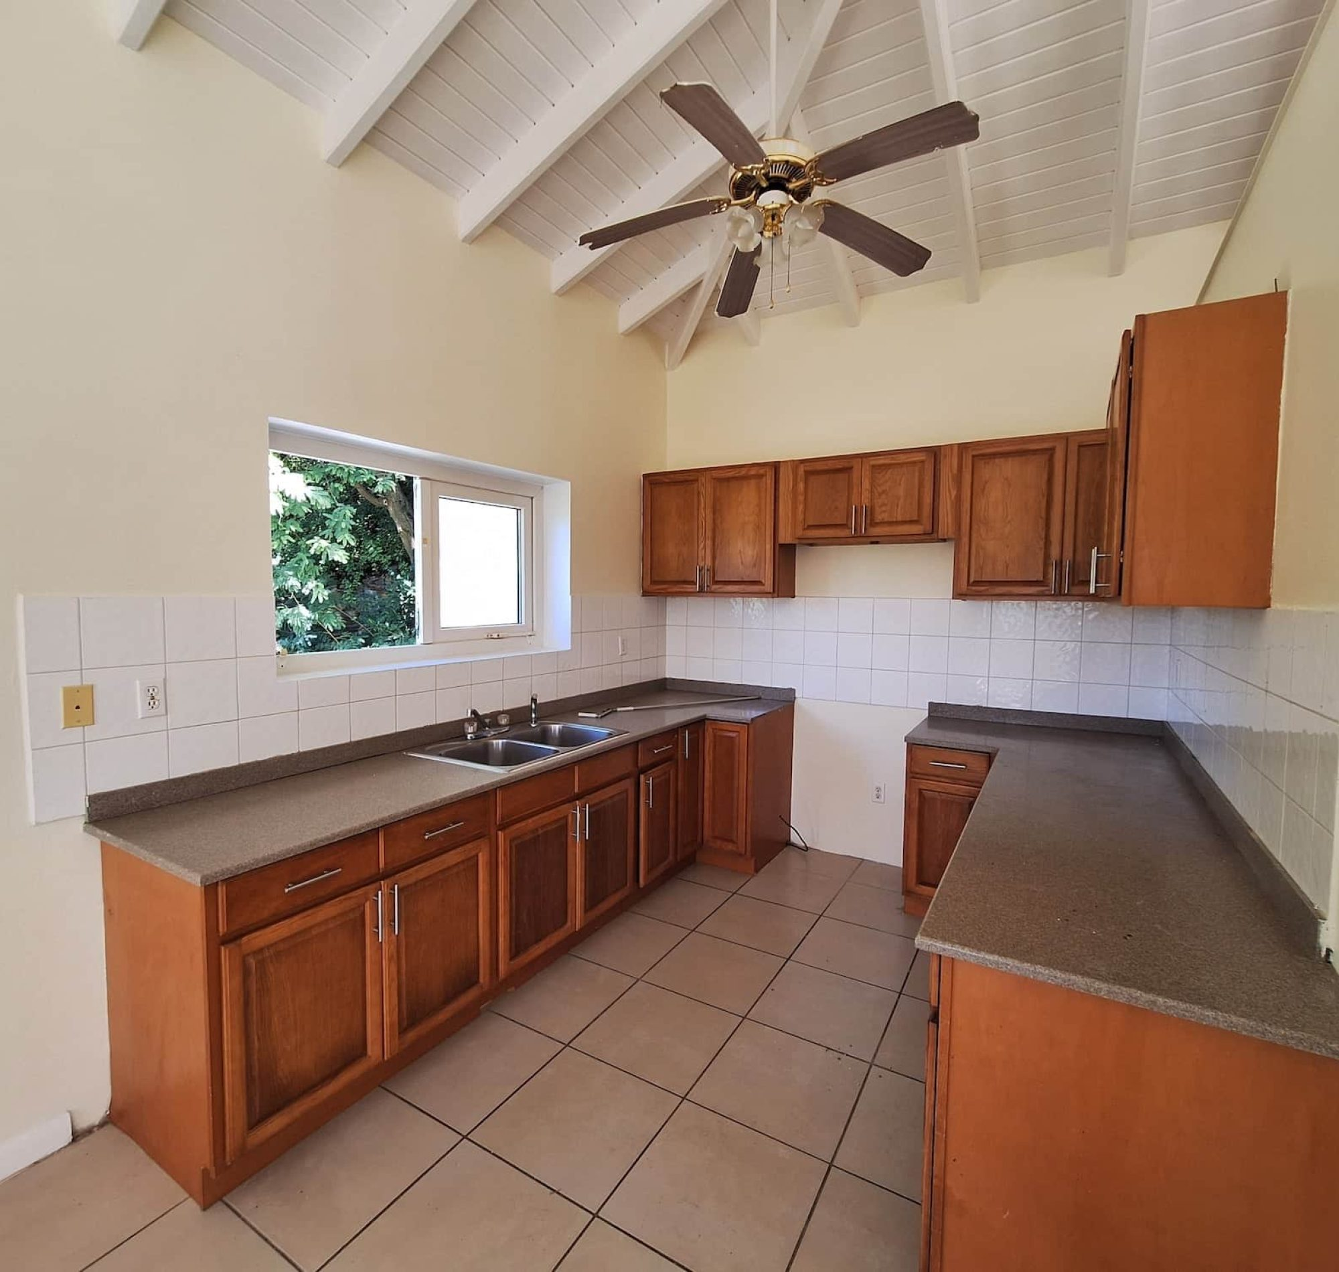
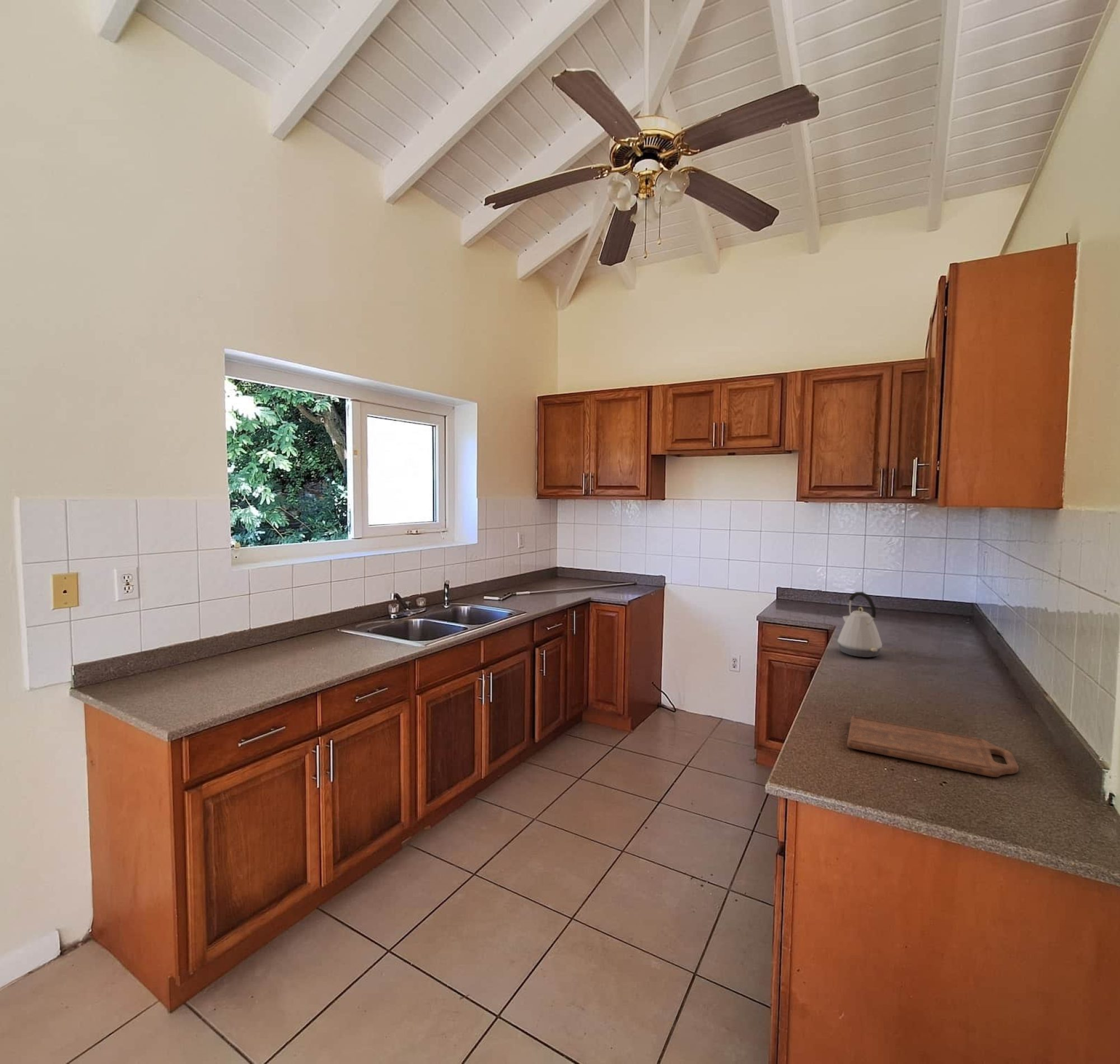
+ kettle [837,591,883,658]
+ cutting board [846,716,1019,778]
